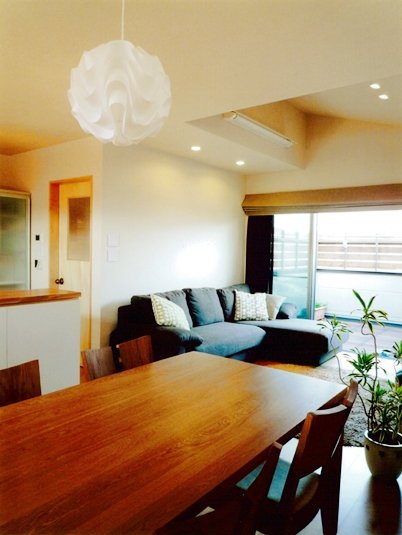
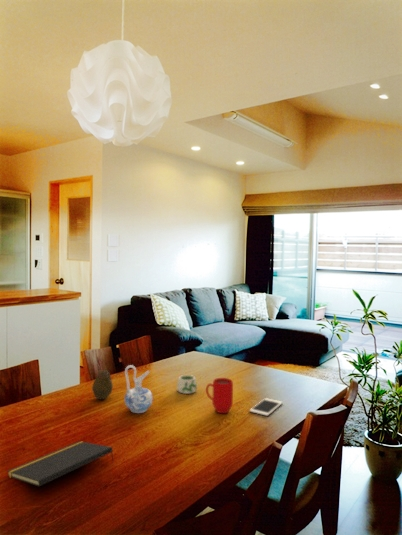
+ fruit [91,369,114,400]
+ ceramic pitcher [124,364,154,414]
+ cell phone [249,397,284,417]
+ mug [176,374,198,395]
+ notepad [6,440,114,487]
+ mug [205,377,234,414]
